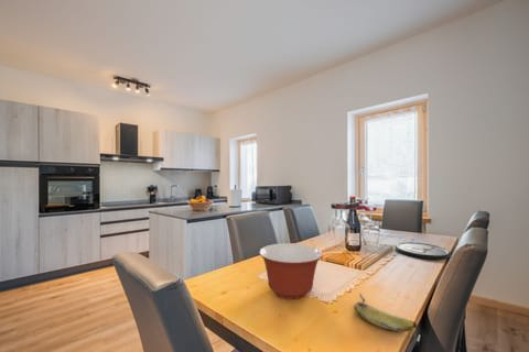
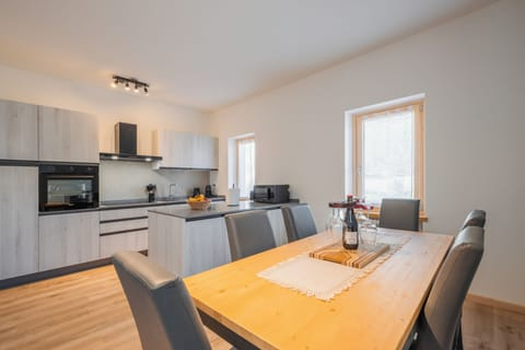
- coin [395,241,452,261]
- fruit [353,293,419,333]
- mixing bowl [258,242,324,300]
